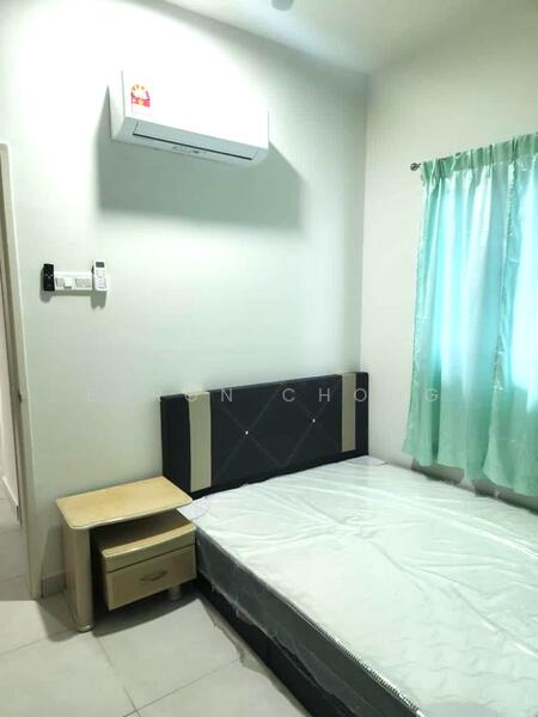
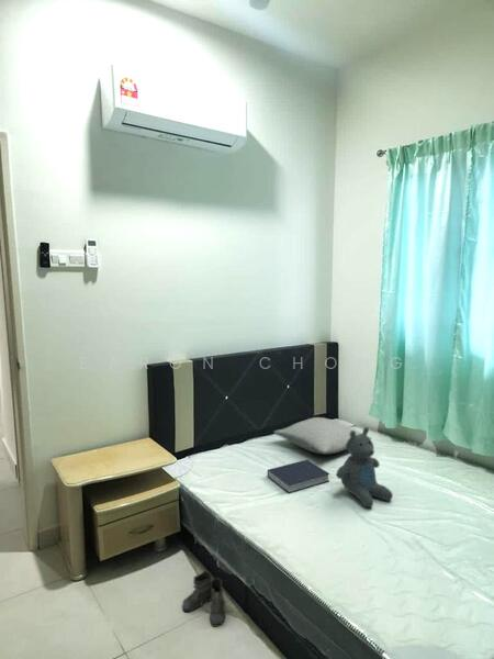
+ boots [181,570,235,628]
+ pillow [273,416,373,456]
+ book [267,459,330,494]
+ teddy bear [335,426,394,509]
